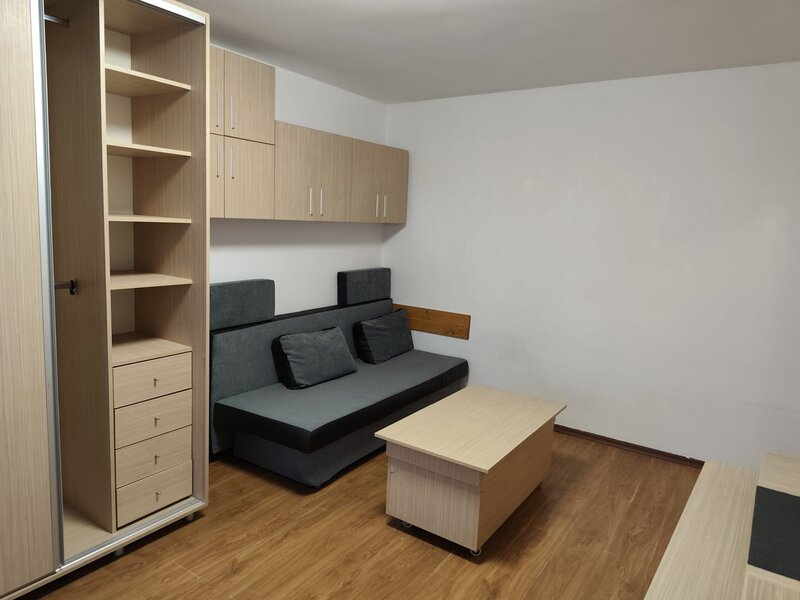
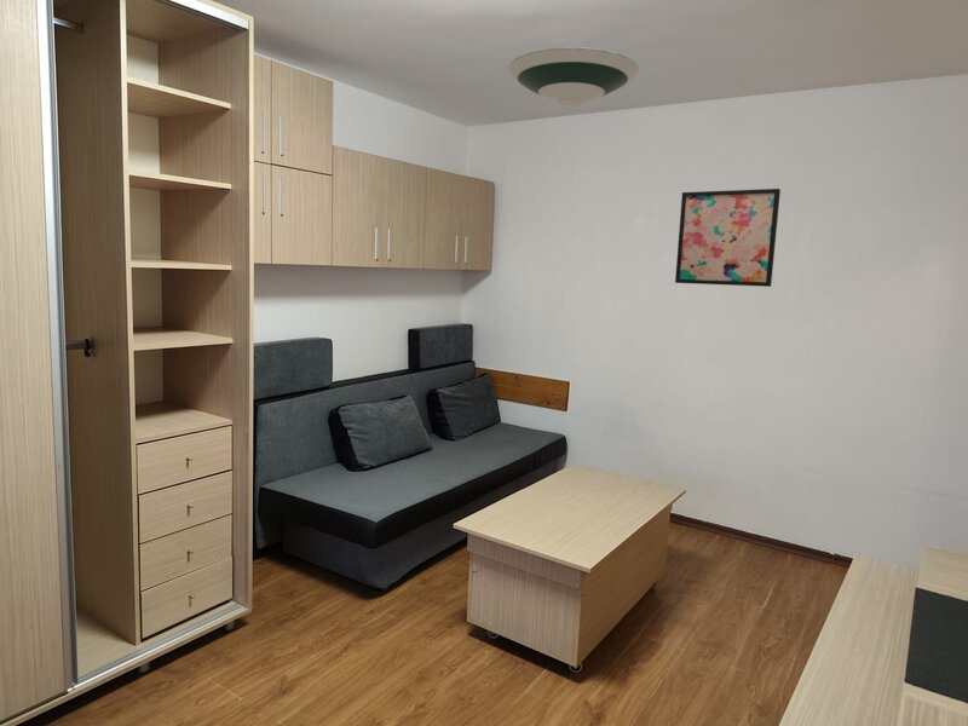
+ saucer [507,46,640,108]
+ wall art [674,188,782,288]
